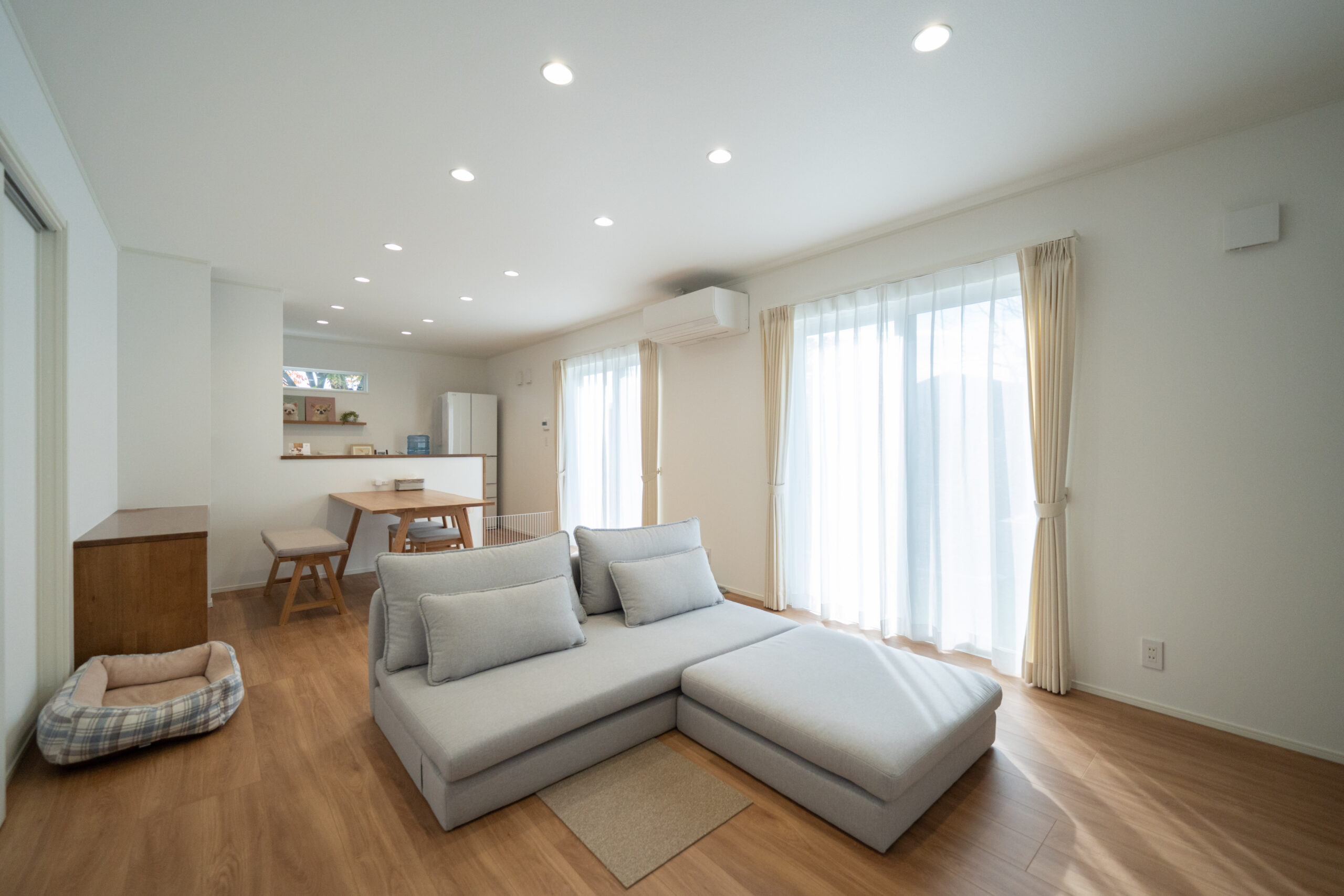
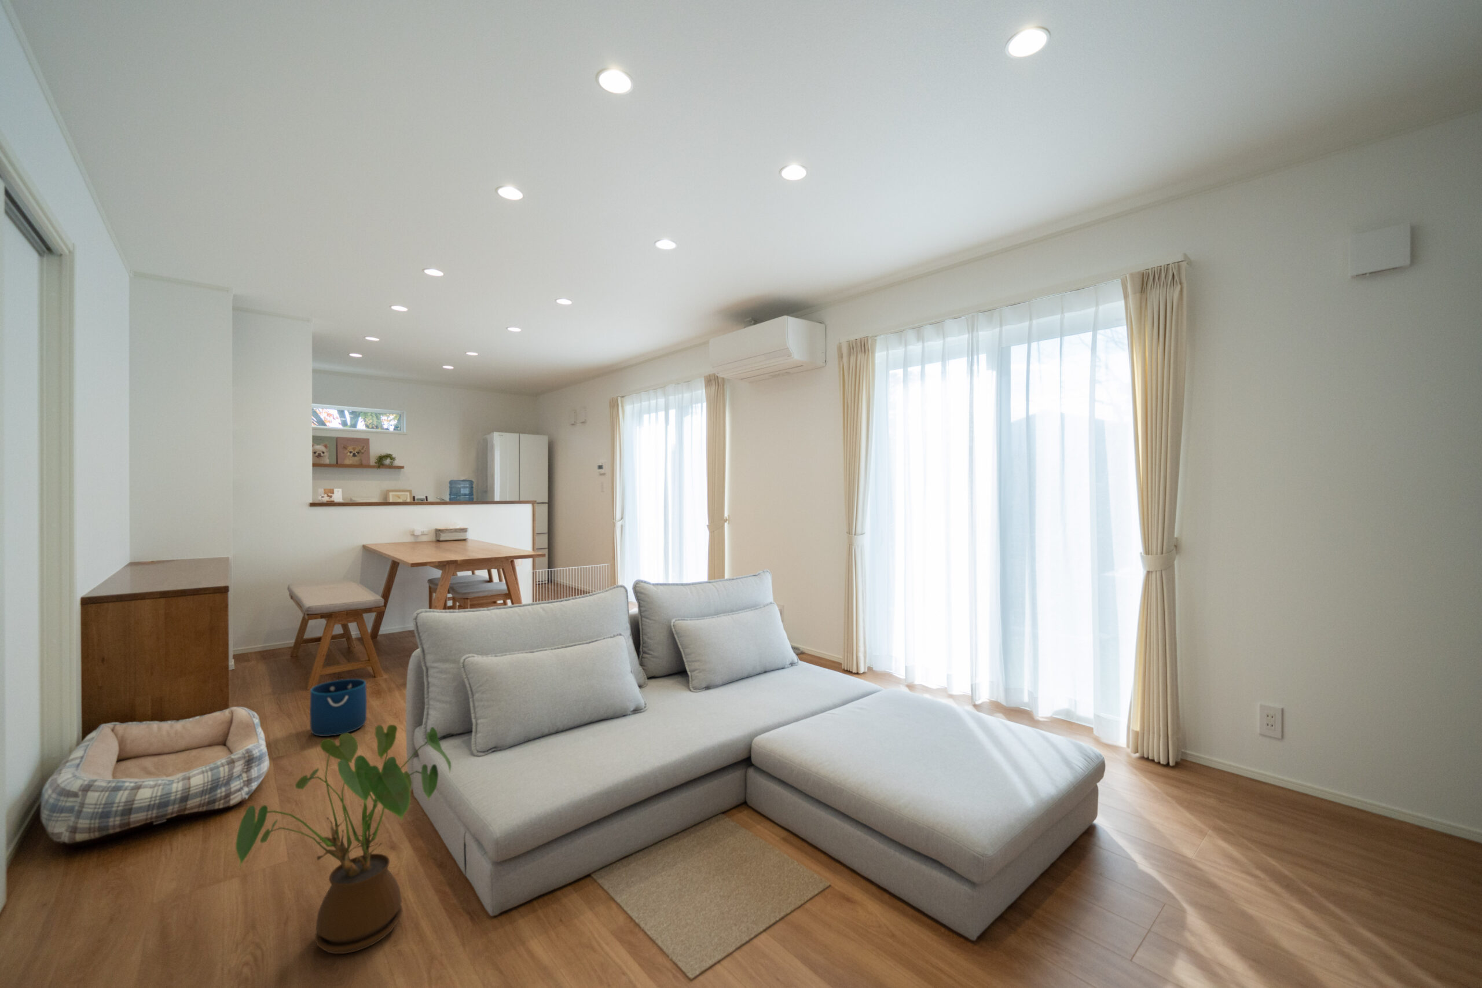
+ house plant [235,724,452,955]
+ bucket [309,678,367,737]
